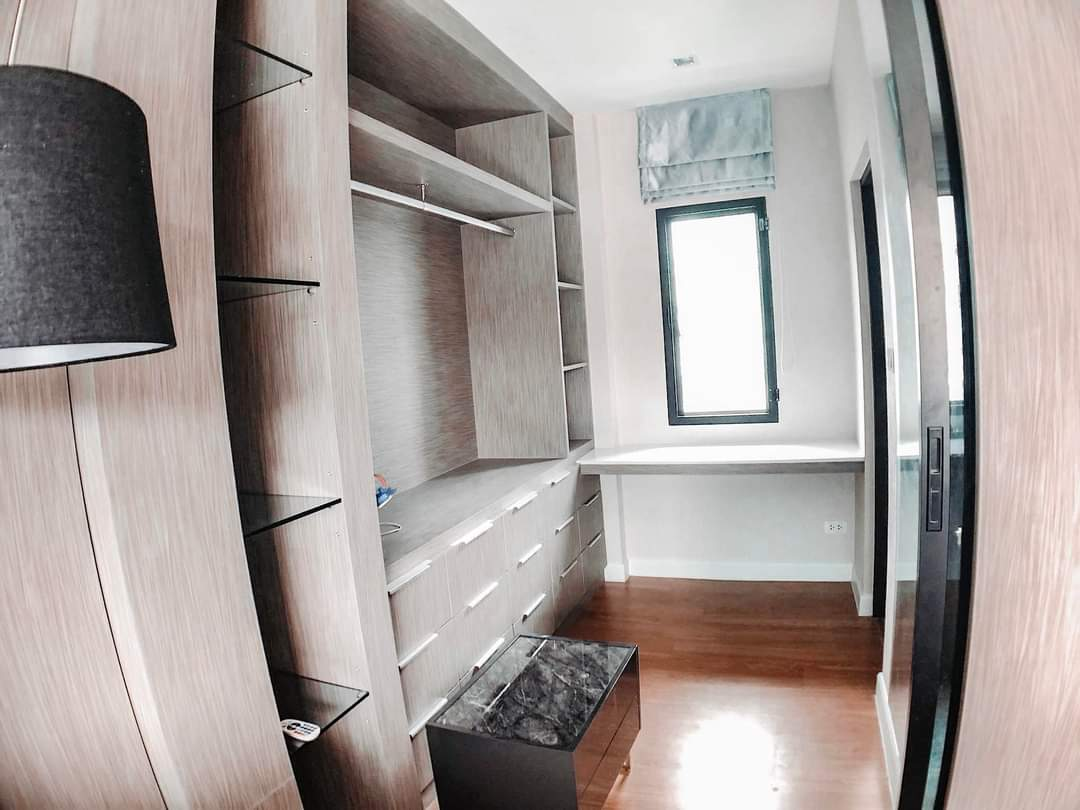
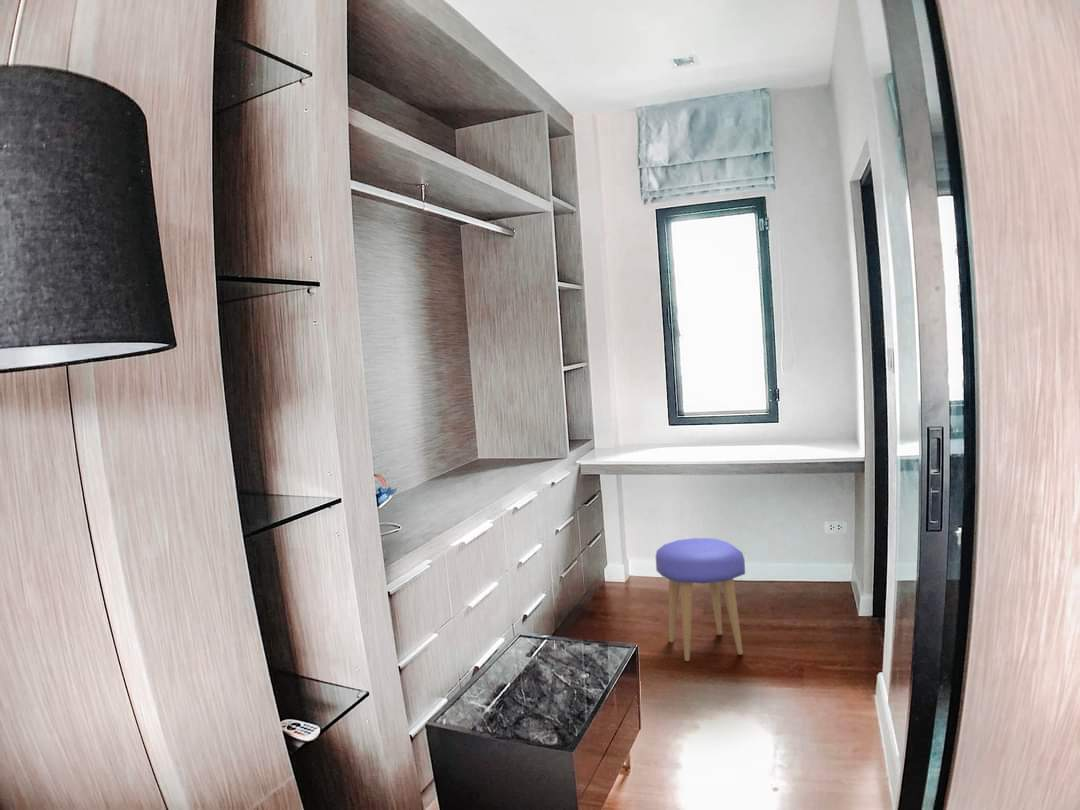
+ stool [655,537,746,662]
